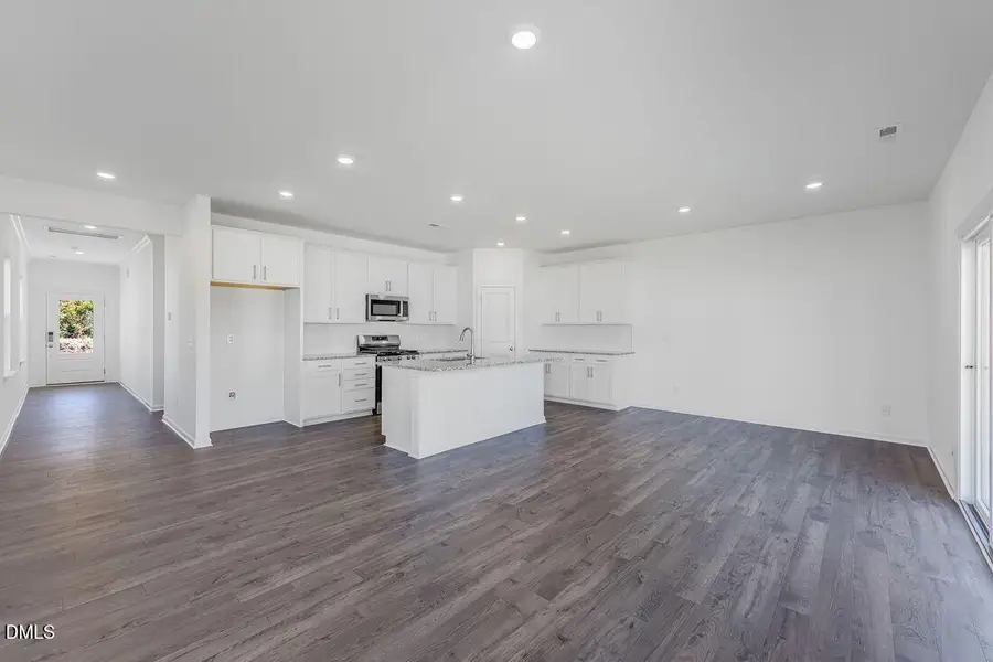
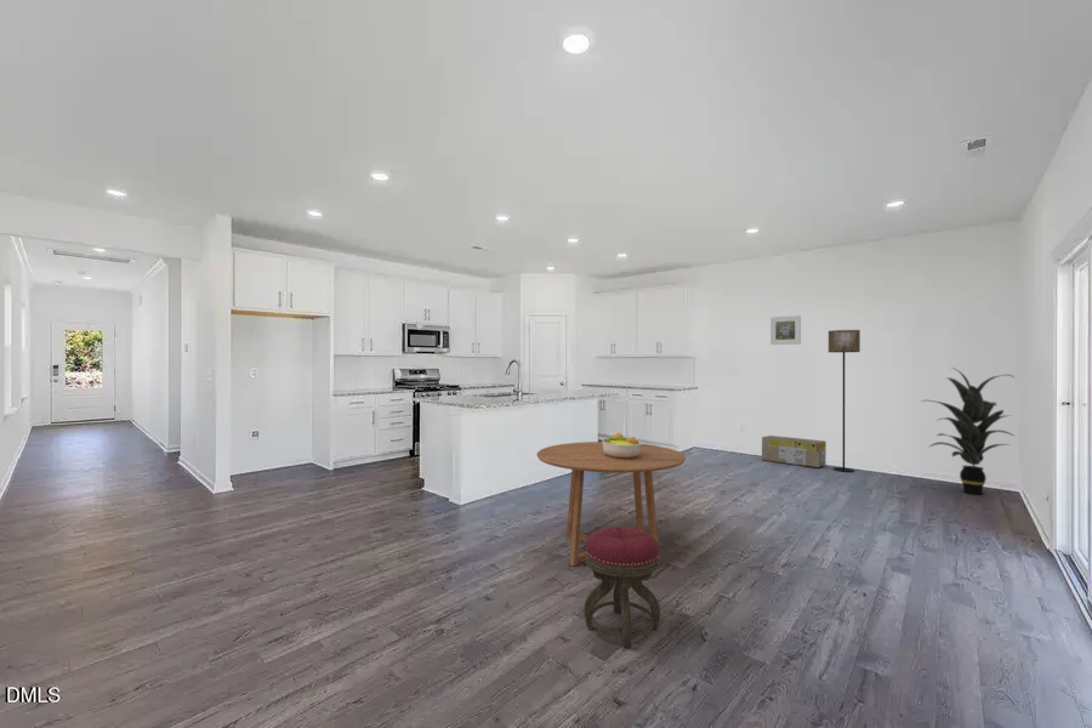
+ cardboard box [761,434,827,468]
+ stool [582,525,661,649]
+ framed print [769,314,802,346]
+ floor lamp [827,329,861,473]
+ indoor plant [920,366,1017,495]
+ fruit bowl [602,432,642,459]
+ dining table [535,440,687,567]
